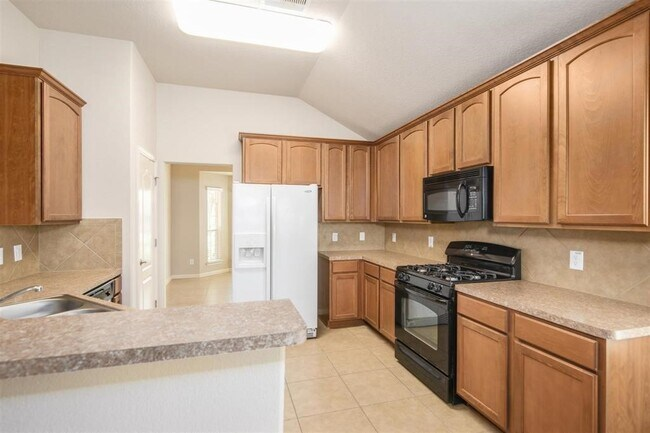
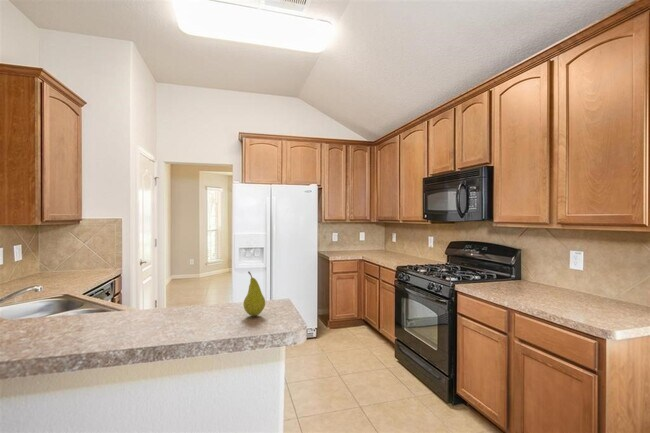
+ fruit [243,271,266,317]
